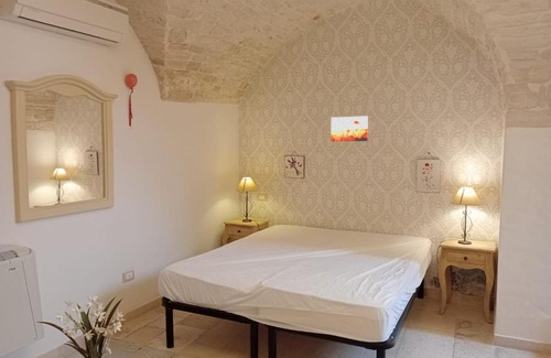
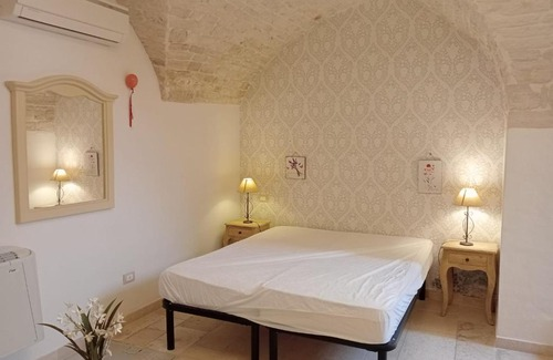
- wall art [329,116,369,142]
